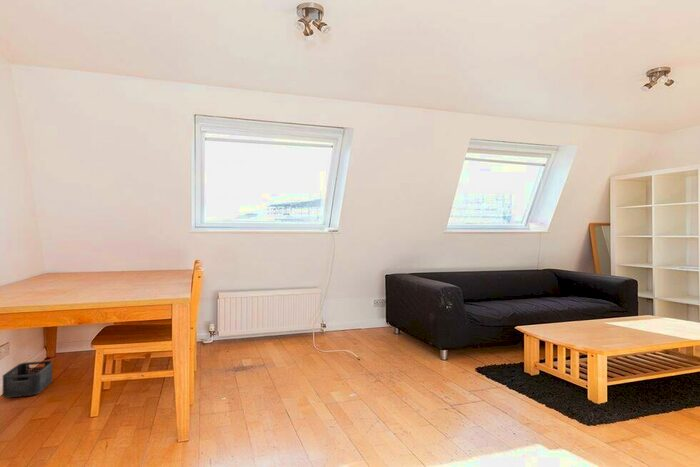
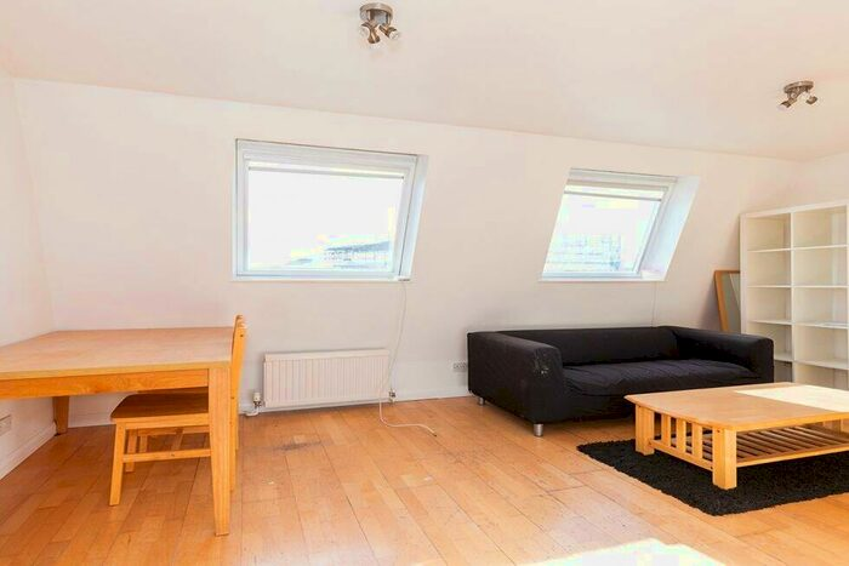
- storage bin [2,360,53,399]
